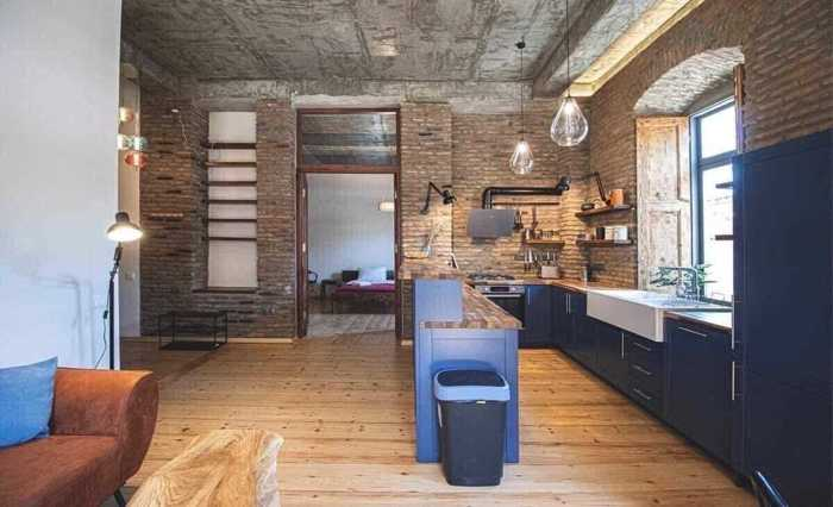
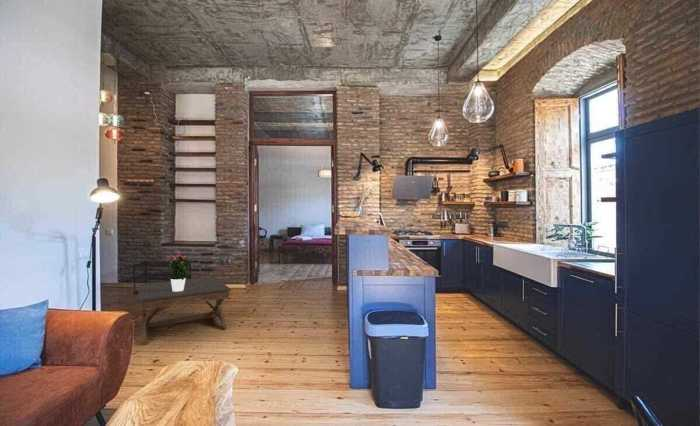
+ potted flower [163,253,192,292]
+ coffee table [136,276,232,345]
